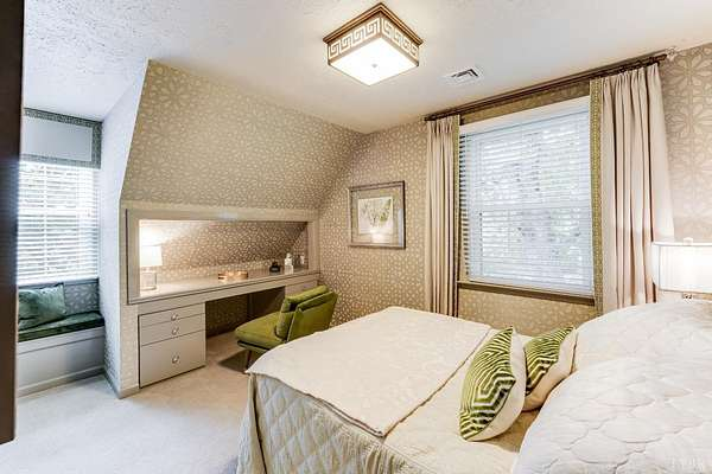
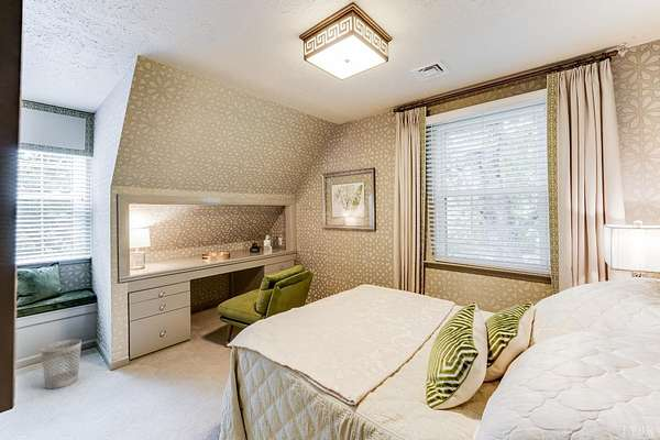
+ wastebasket [40,338,82,389]
